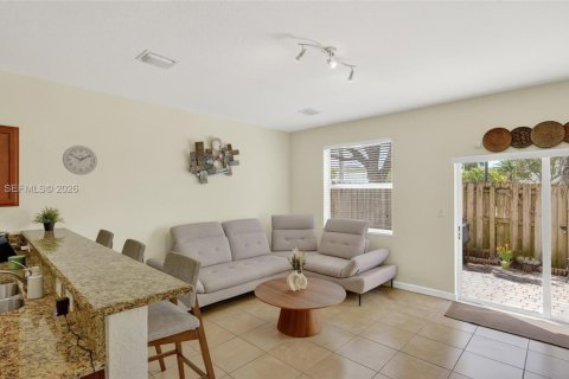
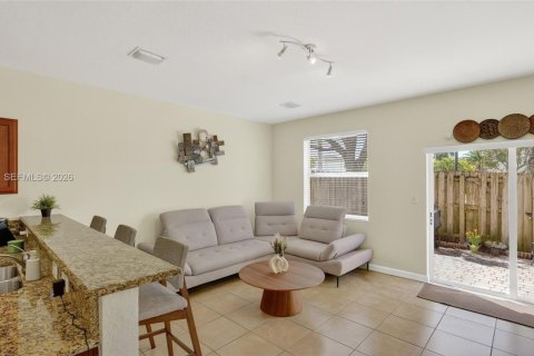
- wall clock [62,144,98,176]
